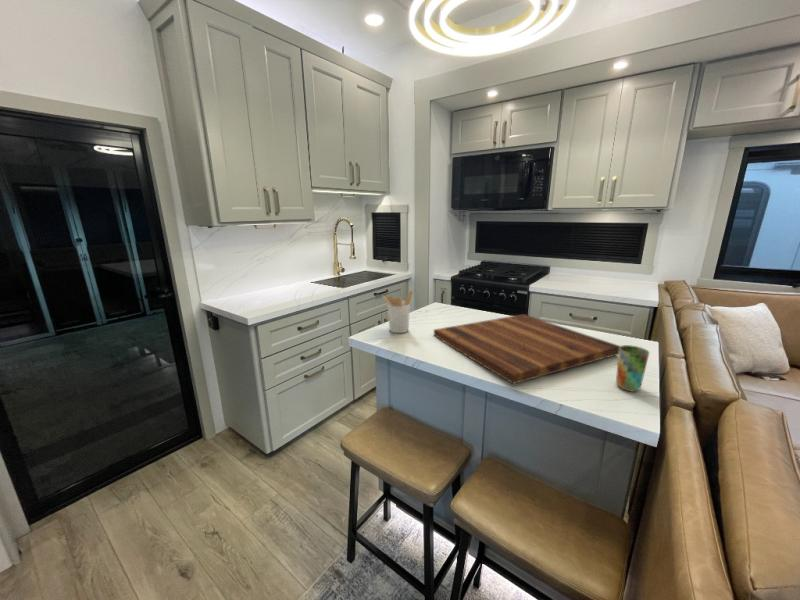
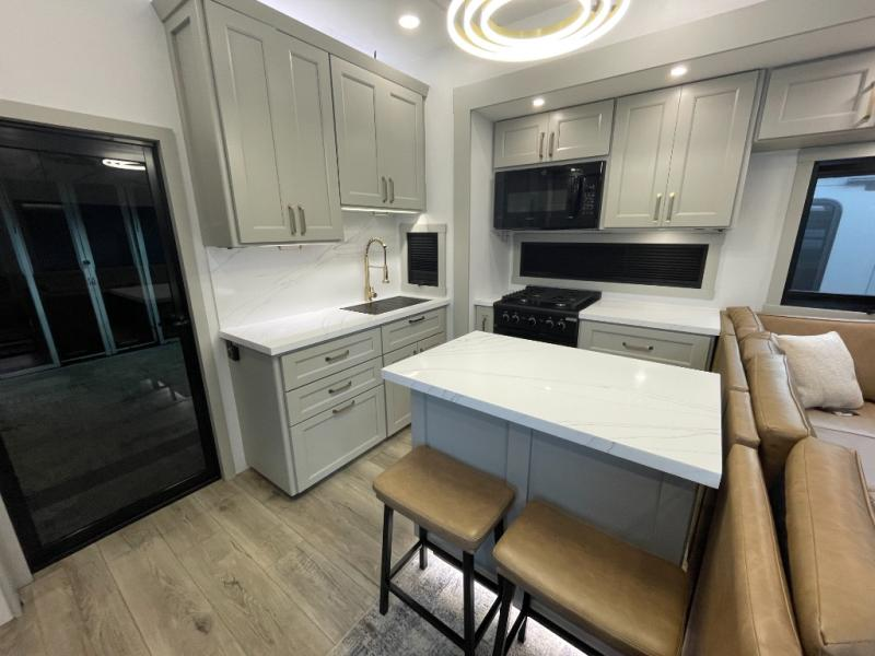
- cutting board [433,313,621,385]
- utensil holder [382,290,414,334]
- cup [615,344,650,393]
